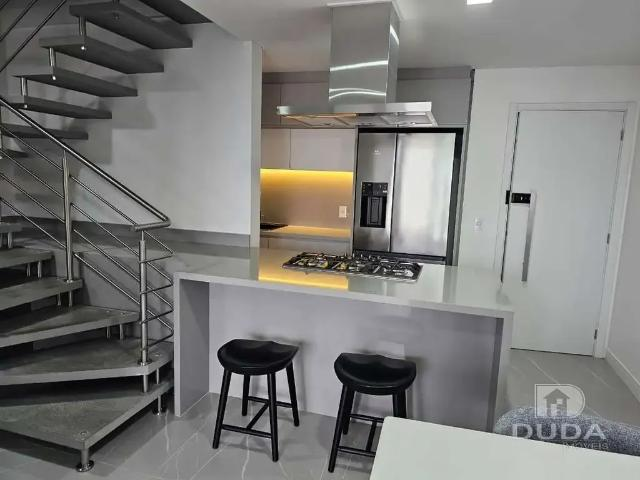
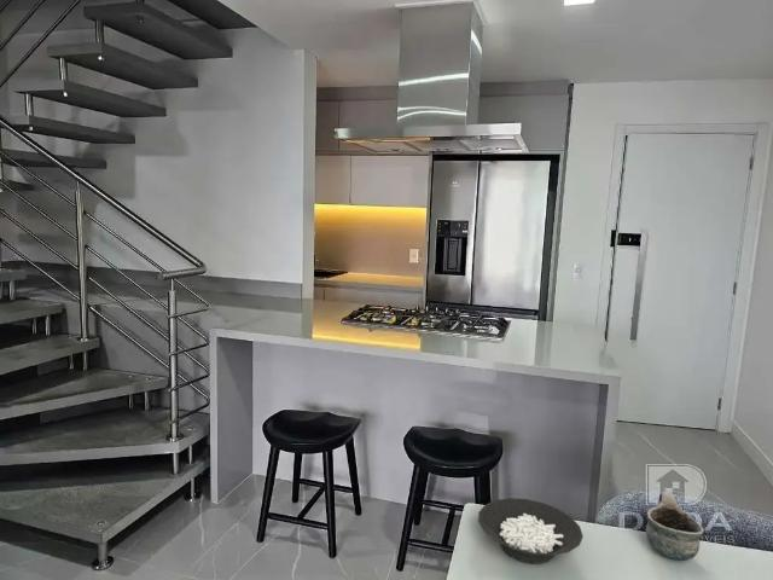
+ cereal bowl [477,497,585,566]
+ mug [645,491,705,562]
